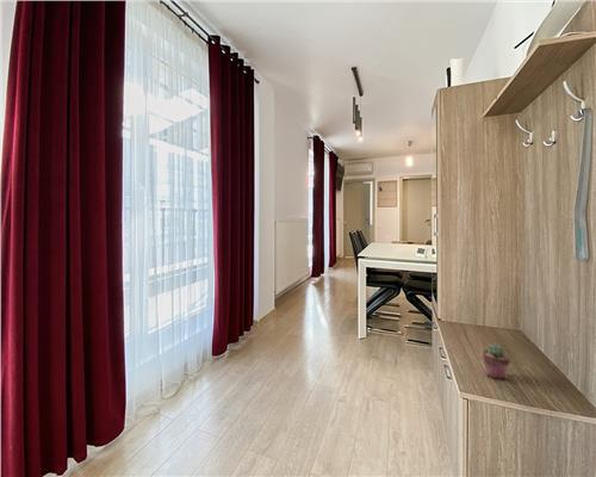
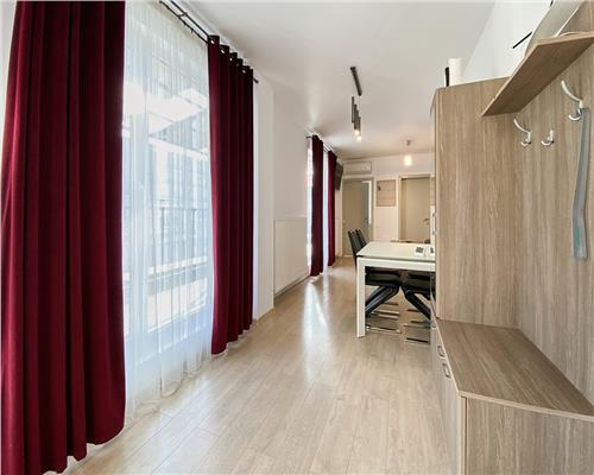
- potted succulent [482,343,511,380]
